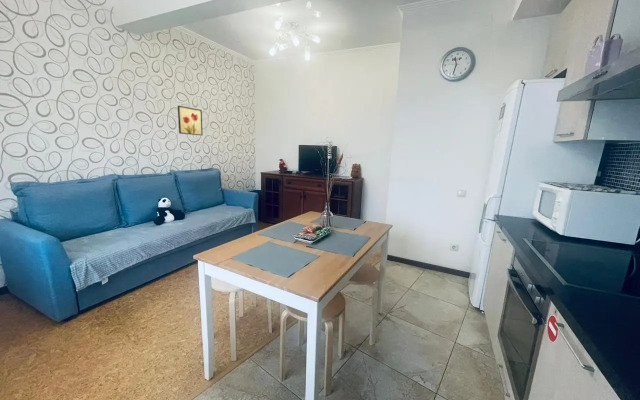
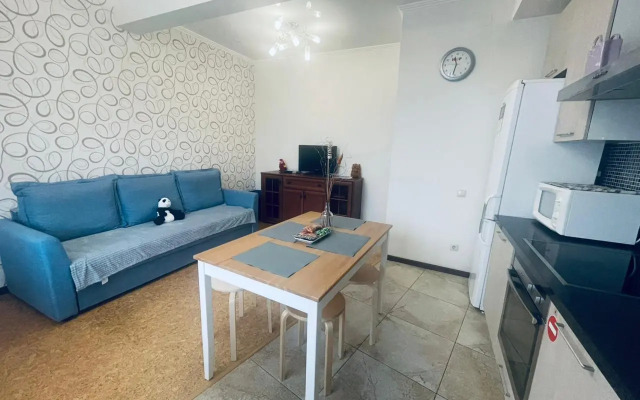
- wall art [177,105,204,136]
